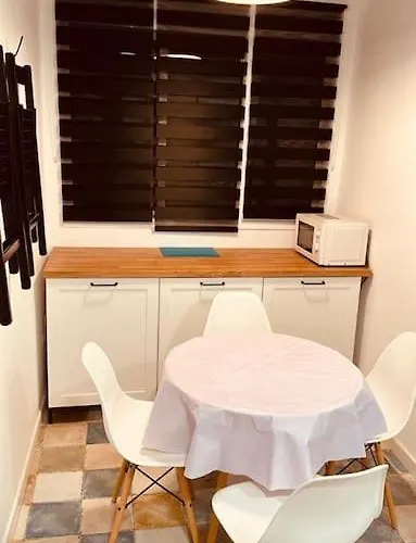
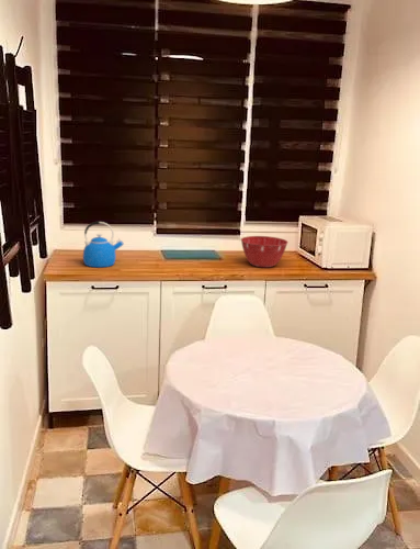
+ mixing bowl [240,235,290,269]
+ kettle [82,220,125,268]
